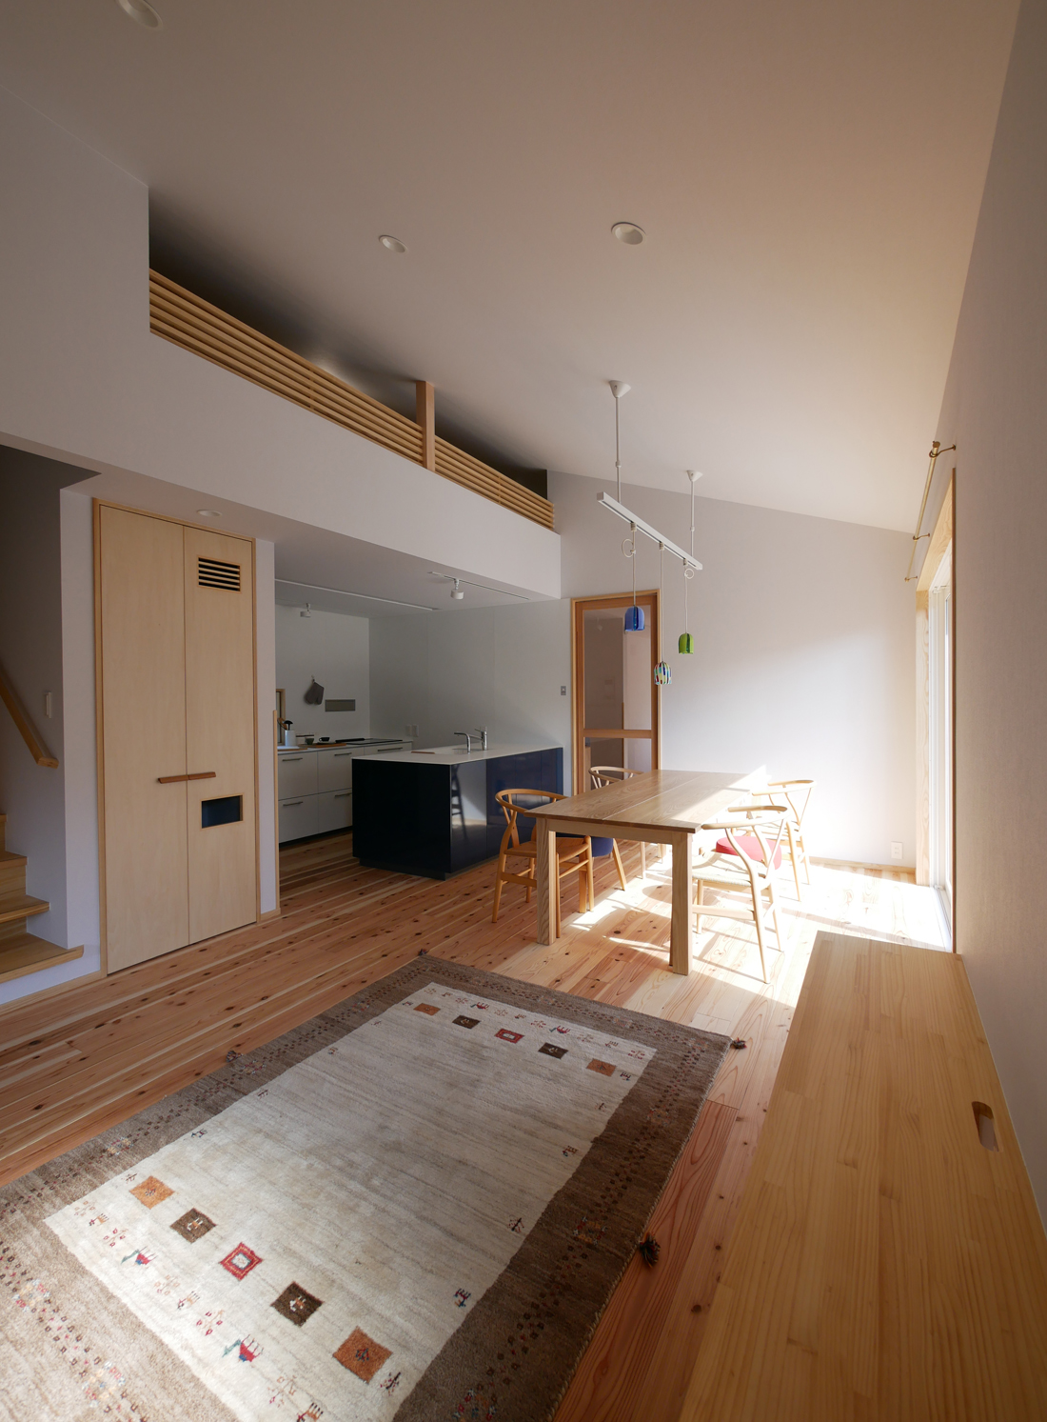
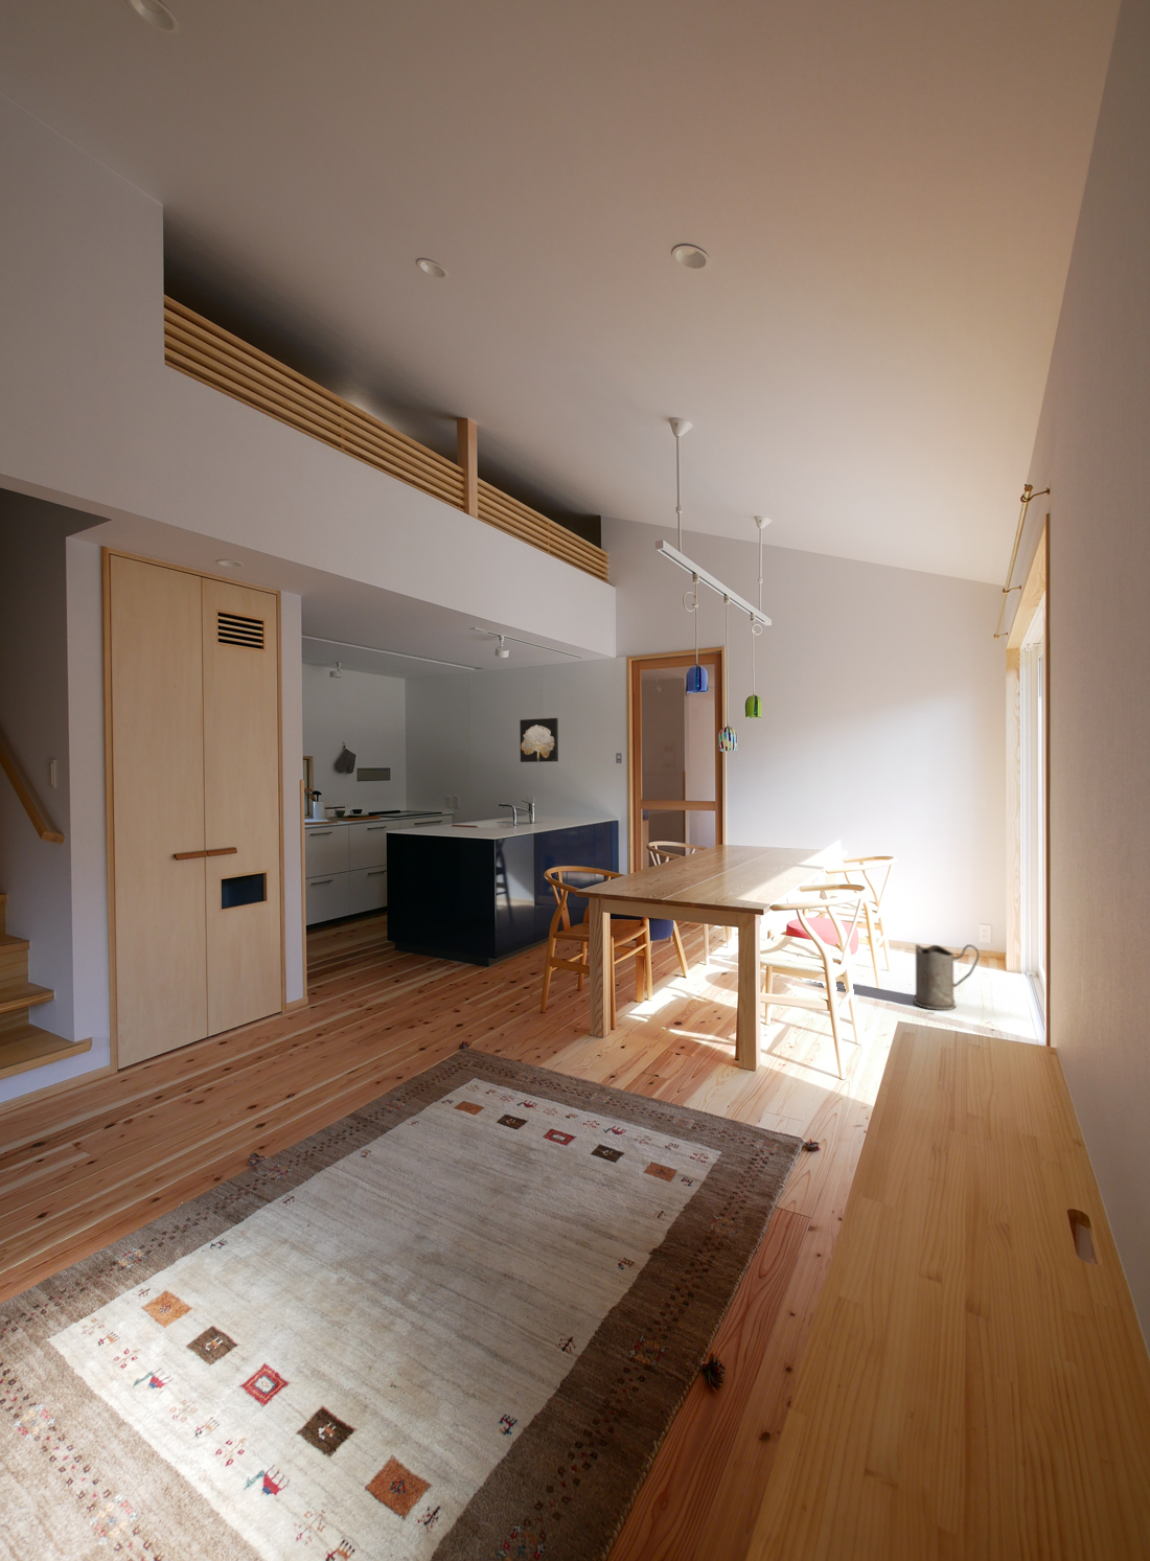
+ wall art [519,717,560,764]
+ jug [911,943,980,1011]
